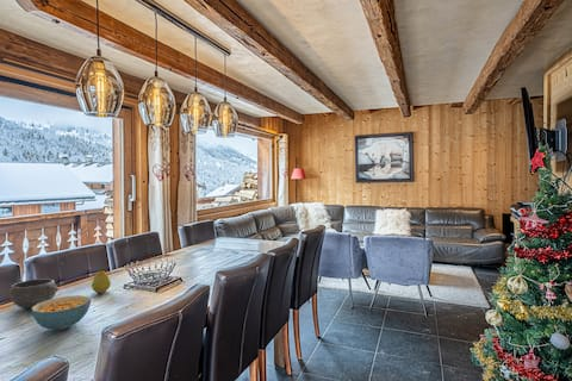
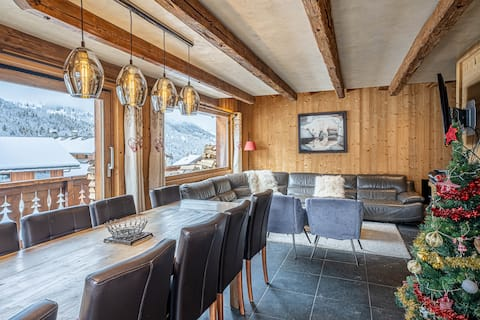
- fruit [91,268,112,294]
- bowl [6,277,60,310]
- cereal bowl [31,294,92,332]
